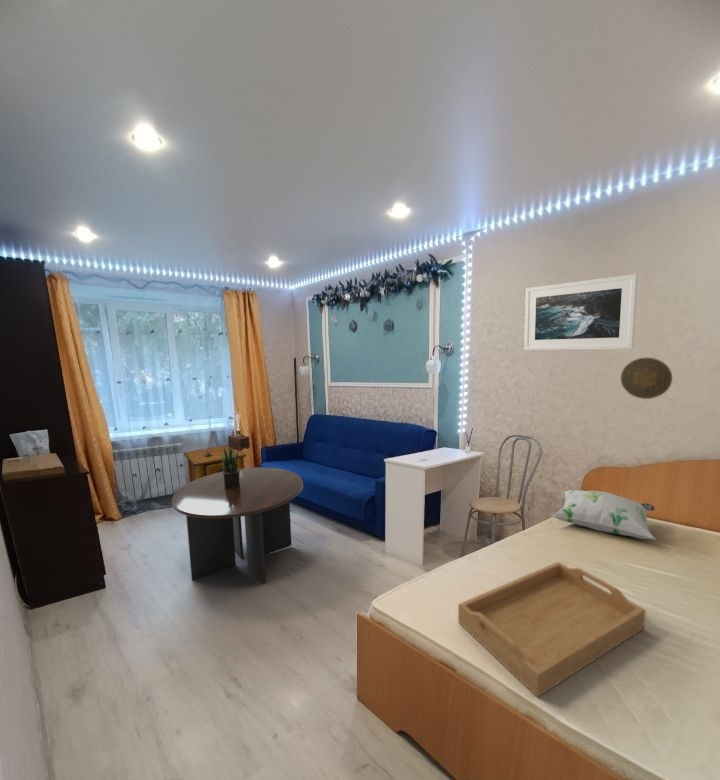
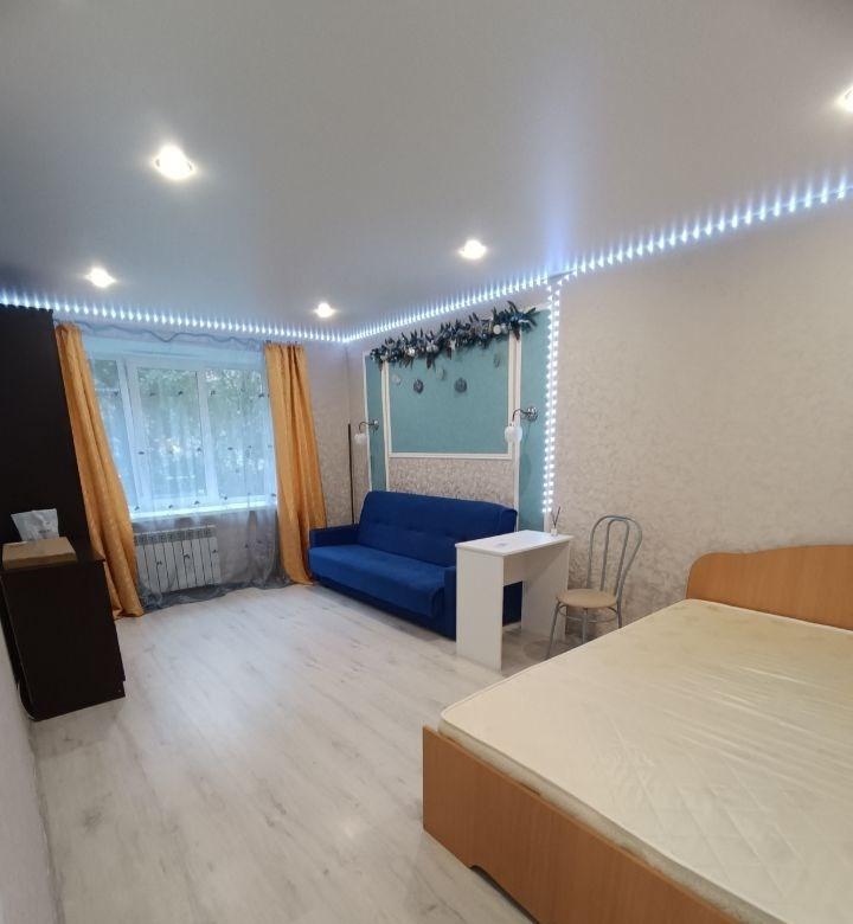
- decorative plate [620,357,673,400]
- serving tray [457,561,647,698]
- potted plant [221,448,240,489]
- coffee table [171,466,304,586]
- decorative pillow [552,489,656,540]
- side table [183,445,247,483]
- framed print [523,273,639,351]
- table lamp [204,411,251,457]
